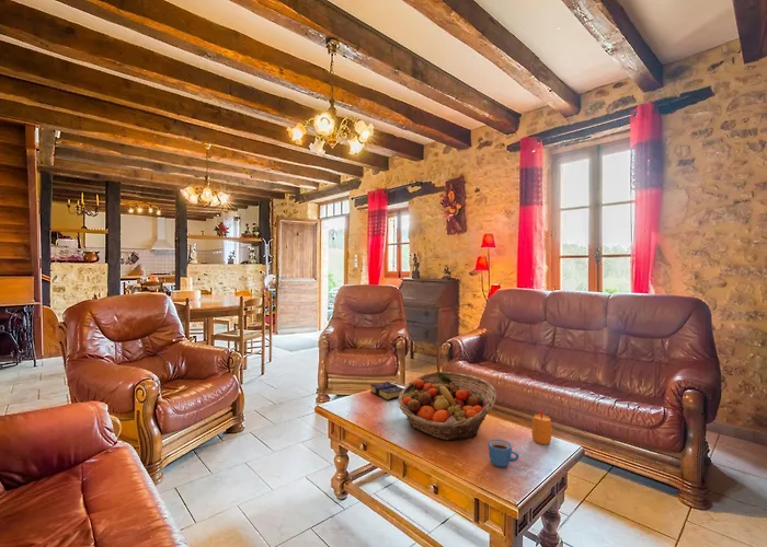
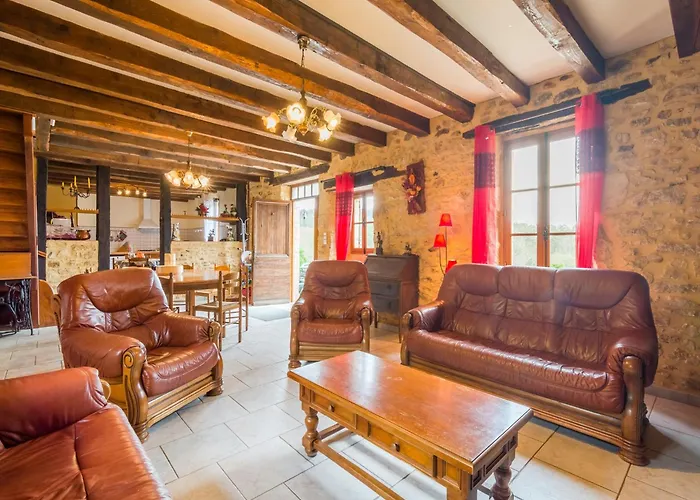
- fruit basket [397,371,497,441]
- candle [530,407,553,445]
- book [369,381,404,401]
- mug [486,439,520,468]
